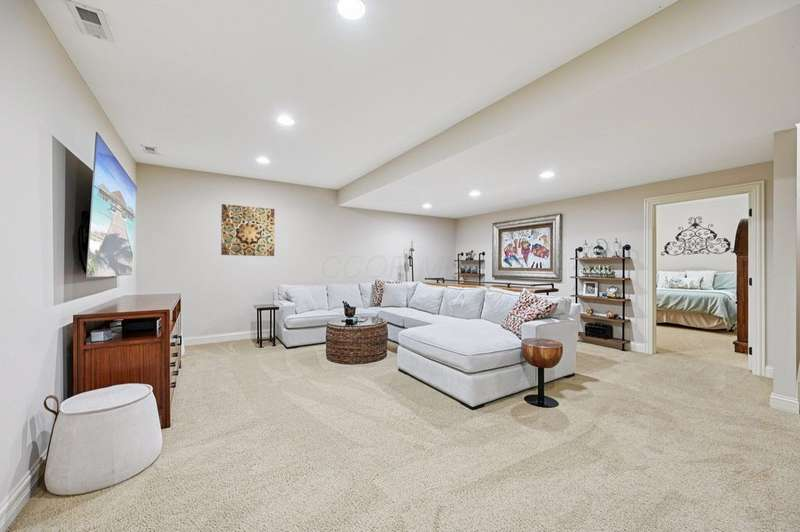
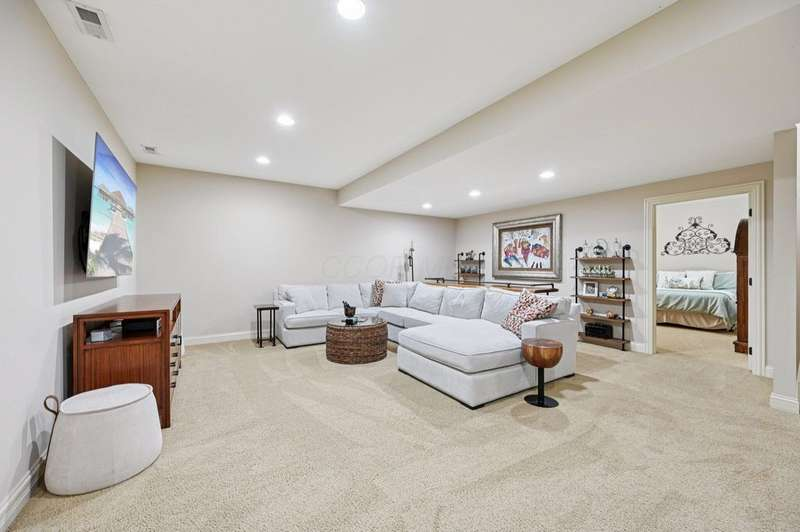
- wall art [220,203,276,257]
